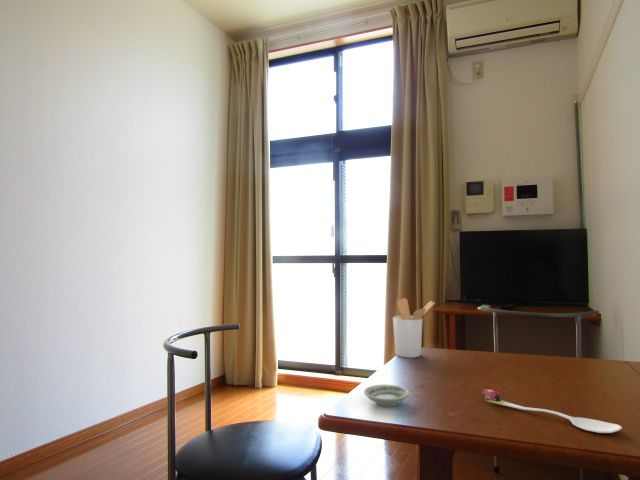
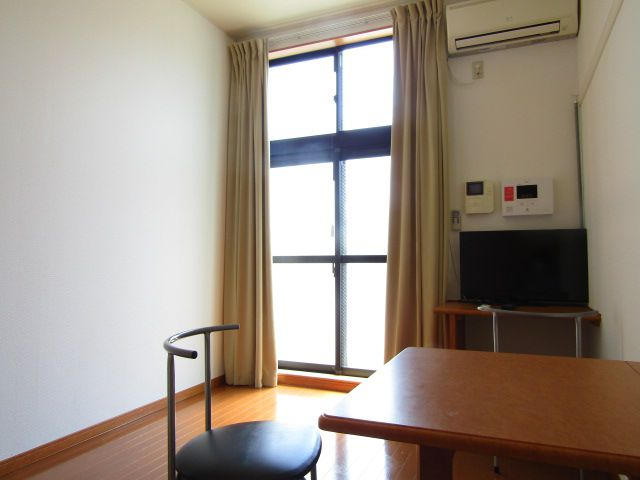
- spoon [481,388,623,434]
- saucer [363,384,410,407]
- utensil holder [392,297,436,359]
